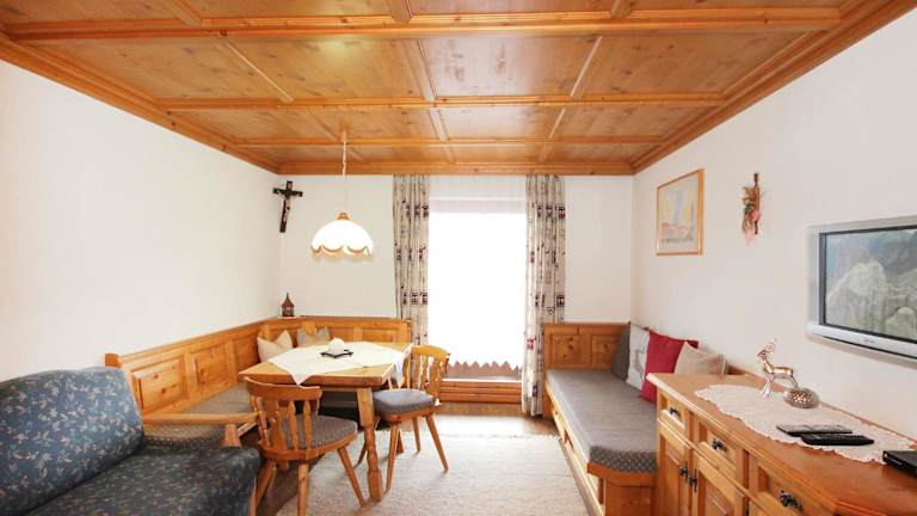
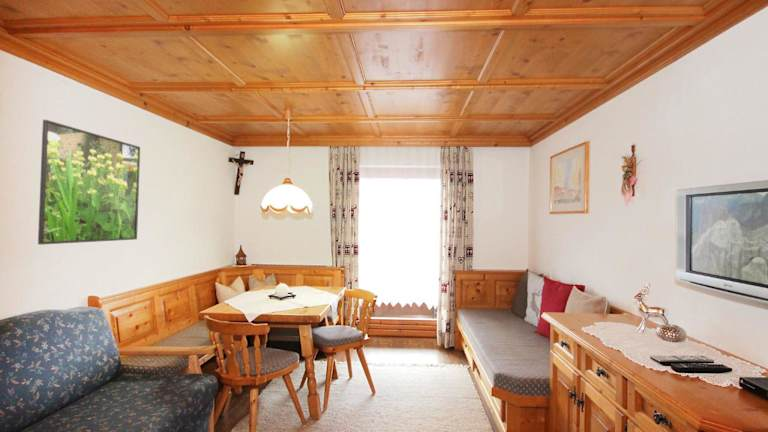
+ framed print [37,119,141,245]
